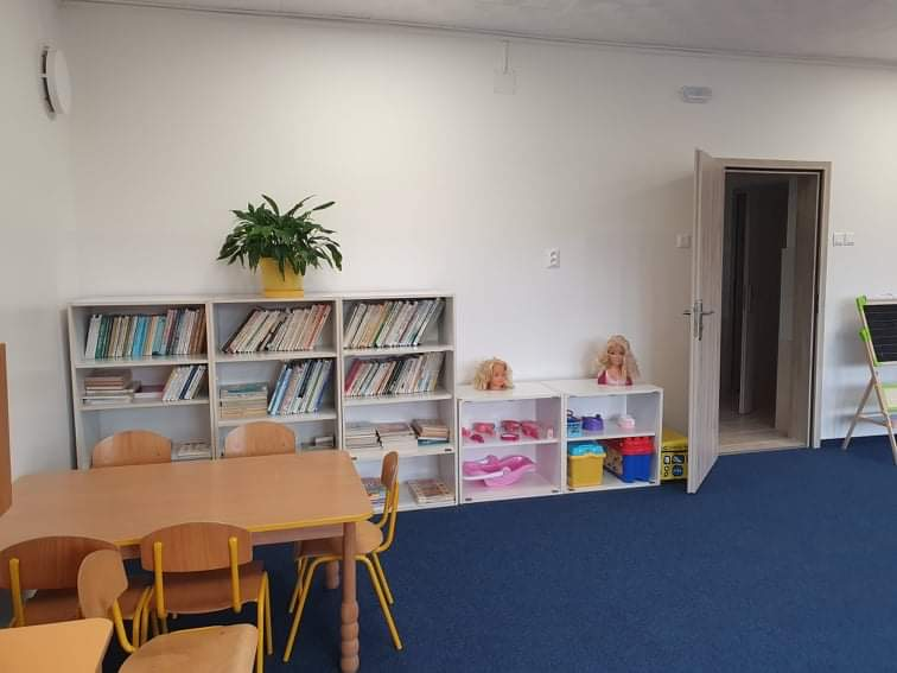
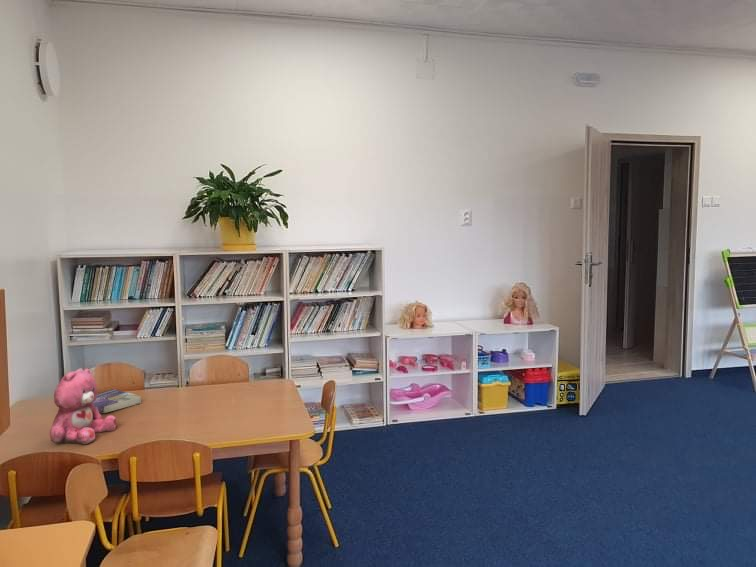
+ teddy bear [49,367,118,445]
+ book [92,388,143,414]
